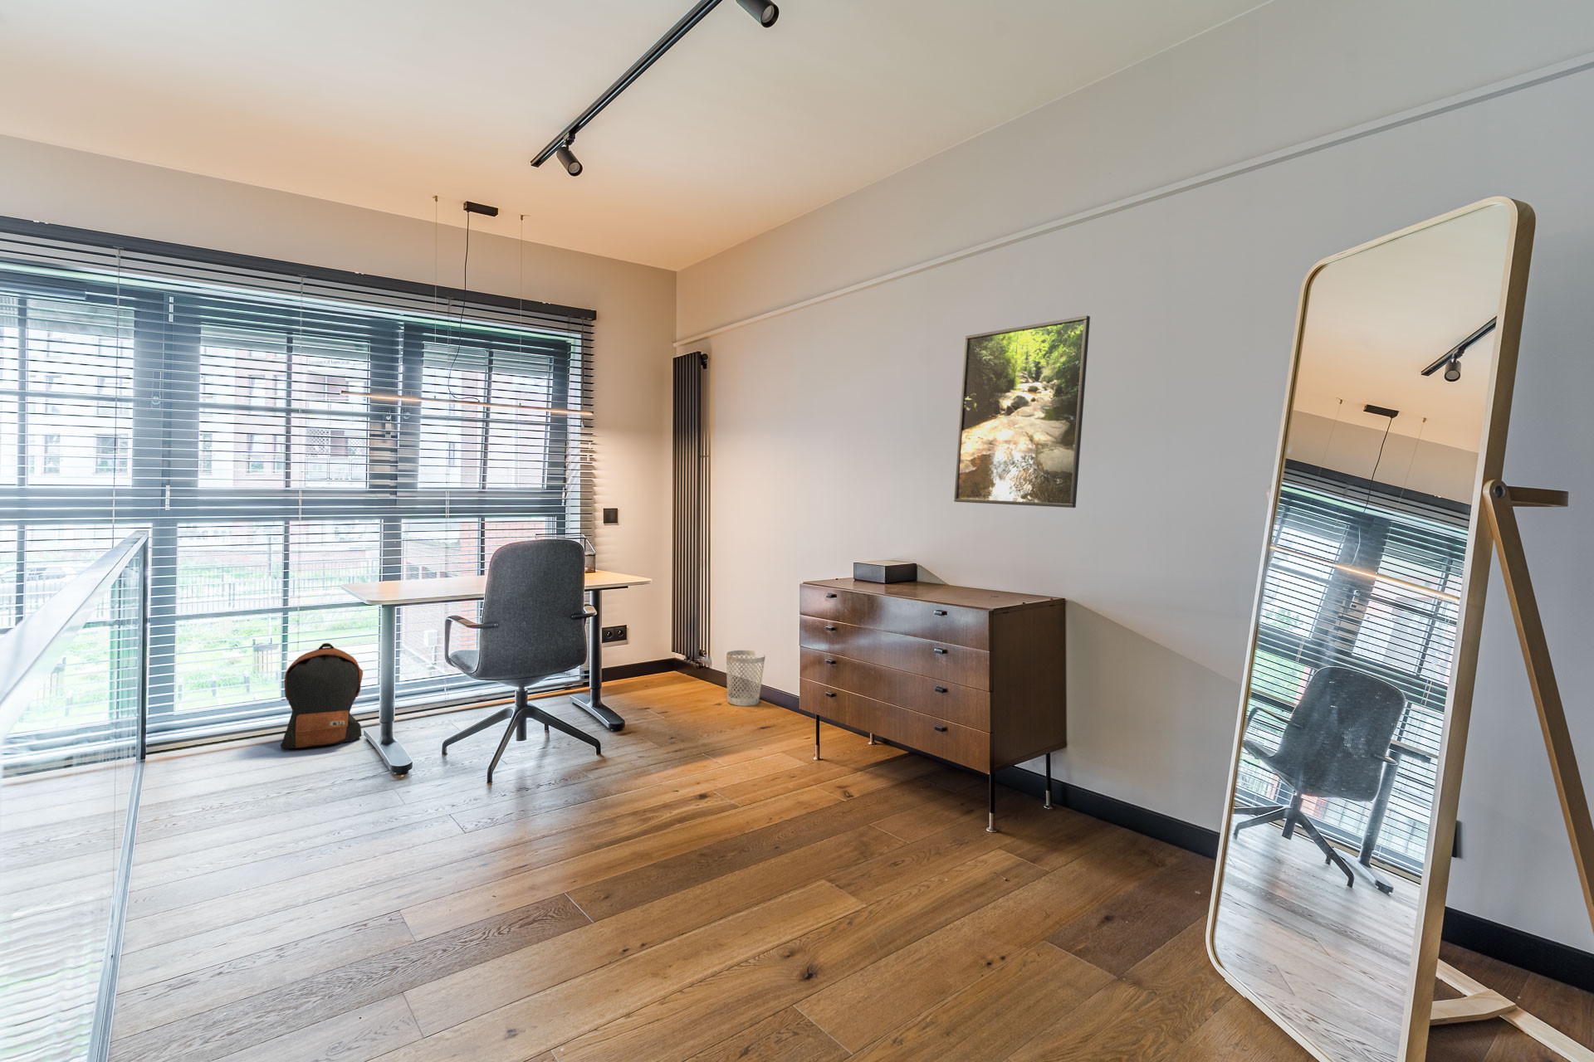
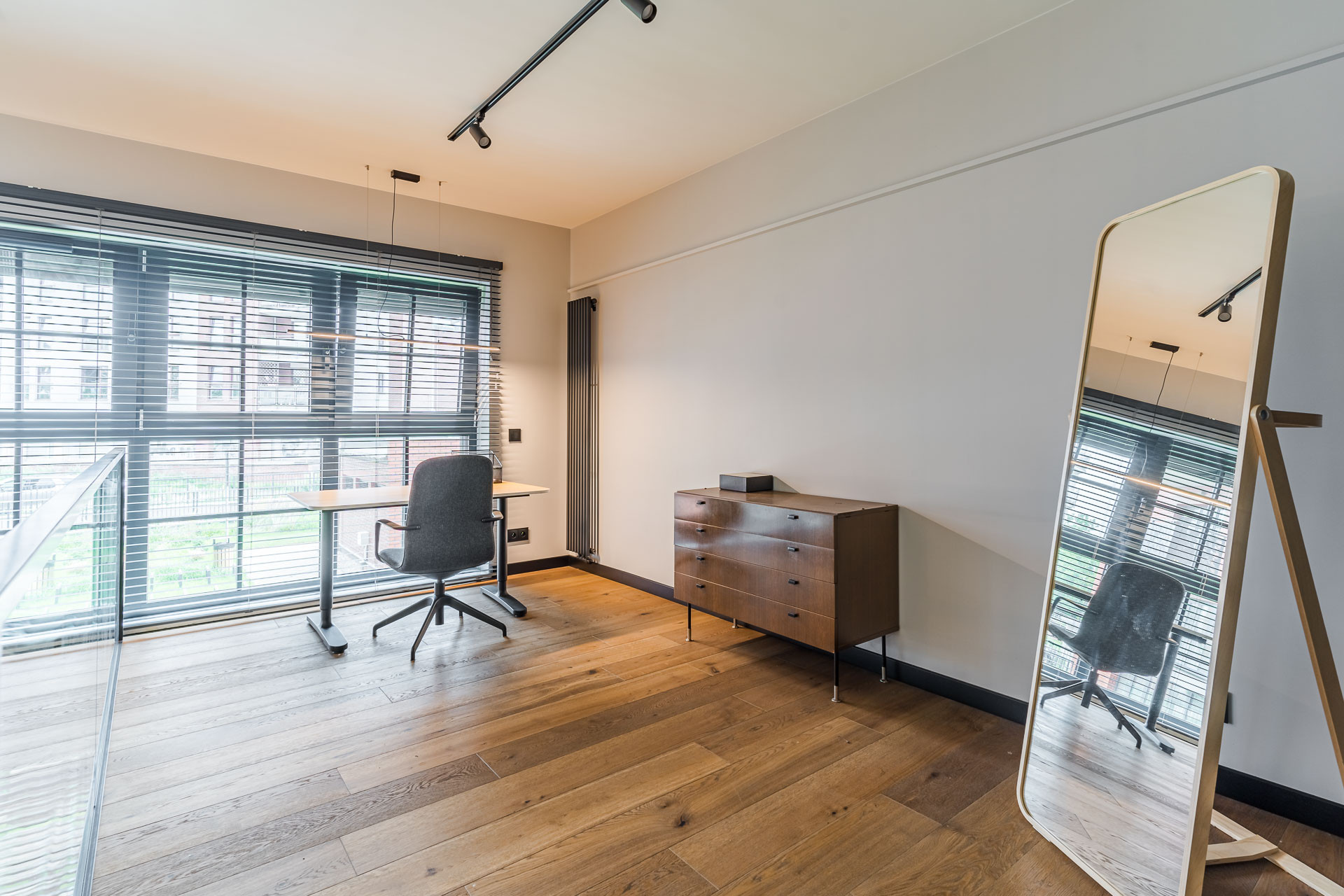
- wastebasket [726,650,766,706]
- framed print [954,314,1091,508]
- backpack [280,642,364,749]
